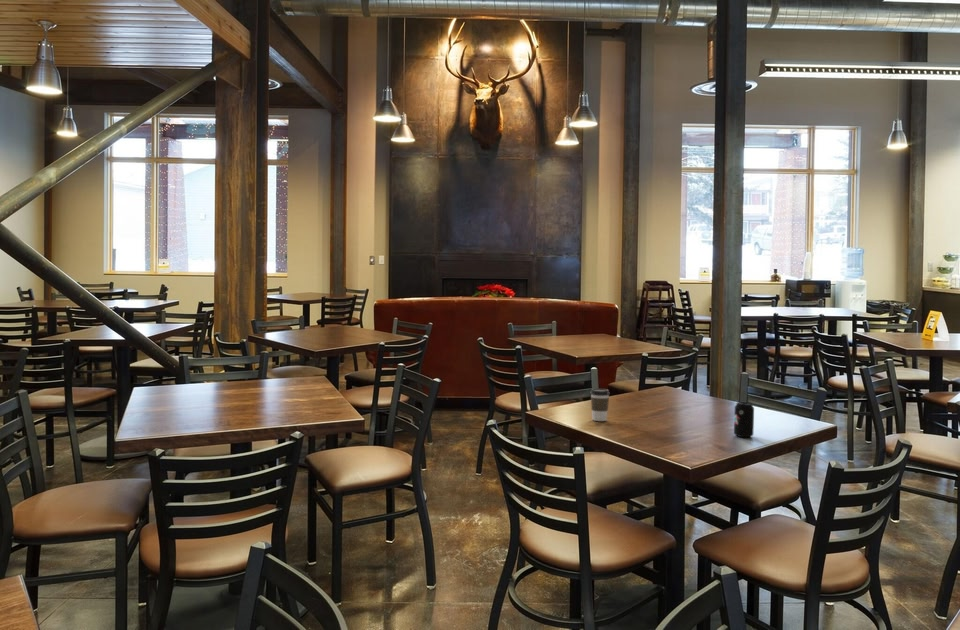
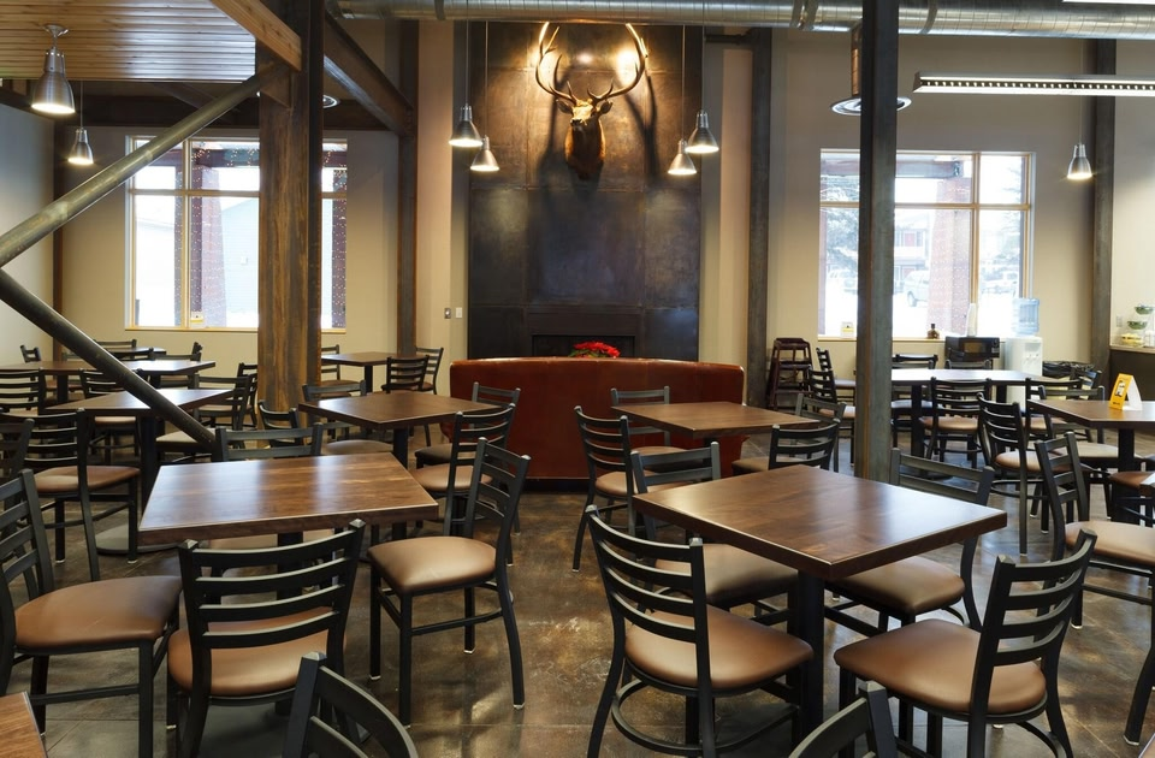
- coffee cup [589,388,611,422]
- beverage can [733,401,755,439]
